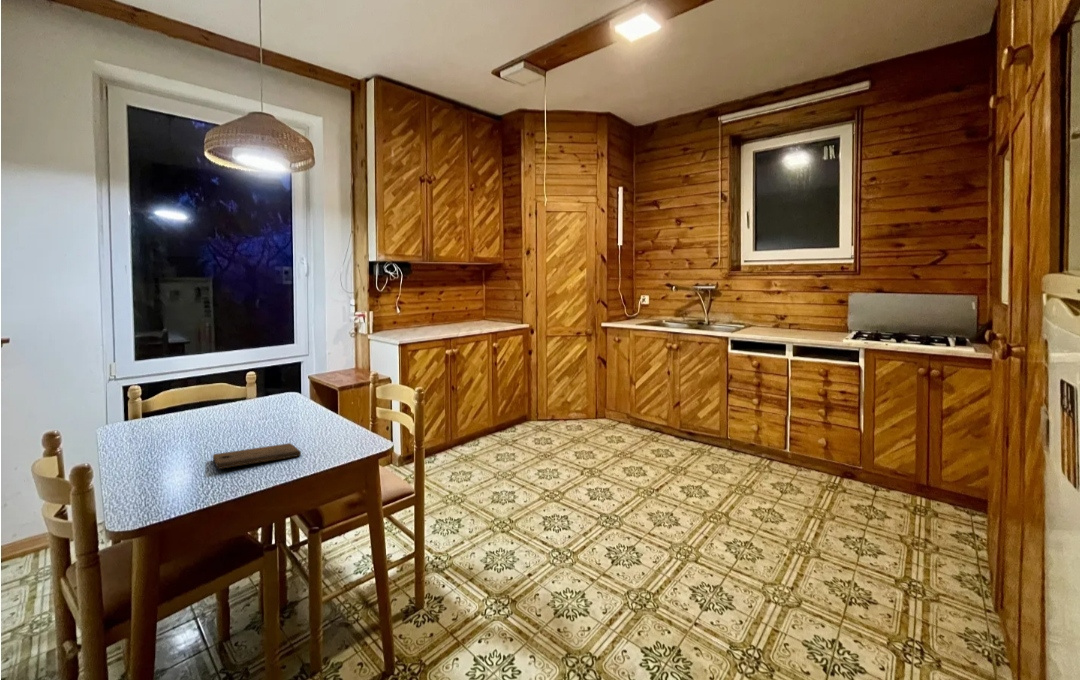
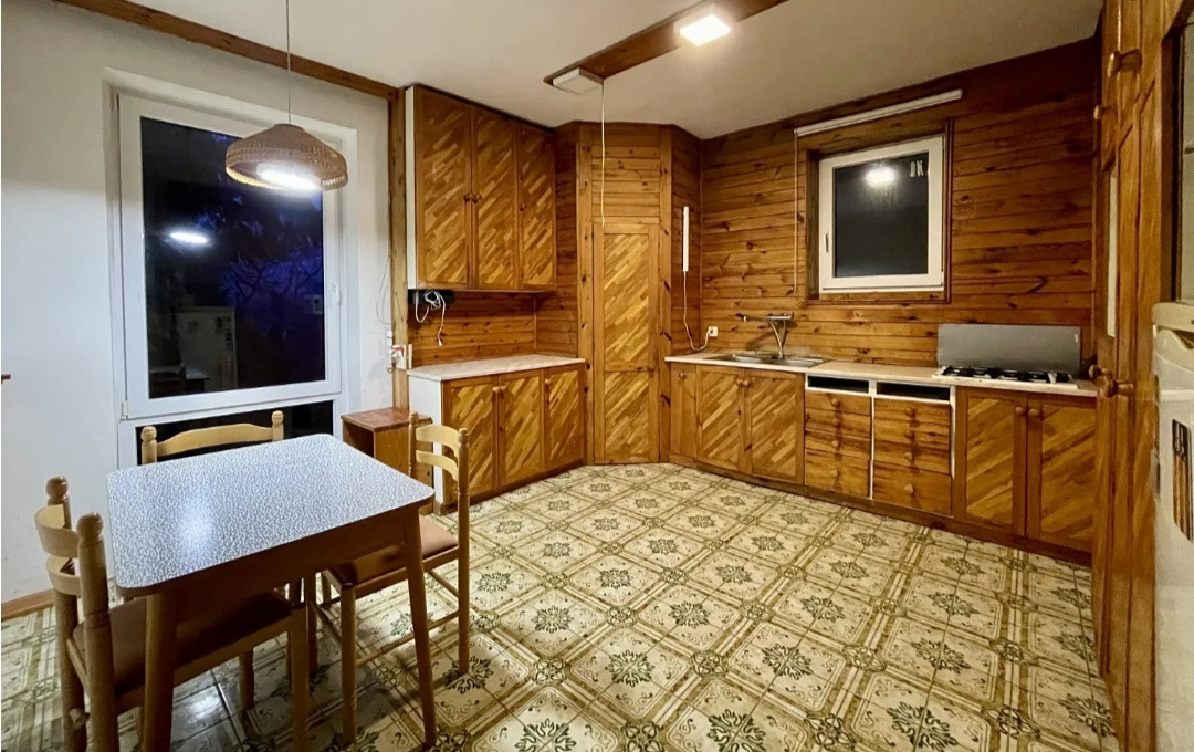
- cutting board [212,442,302,470]
